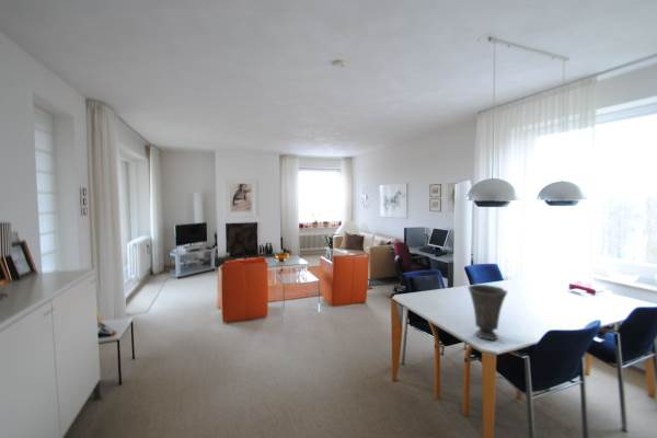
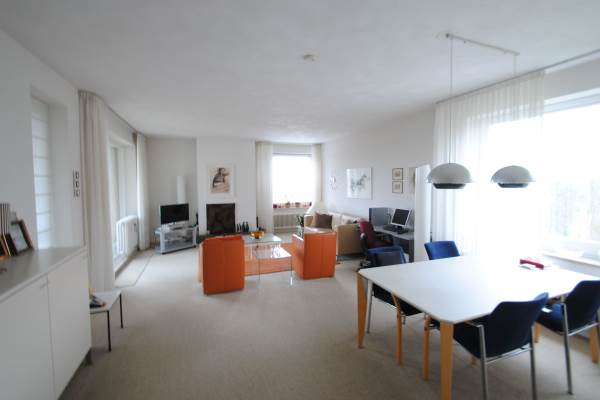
- vase [466,284,509,342]
